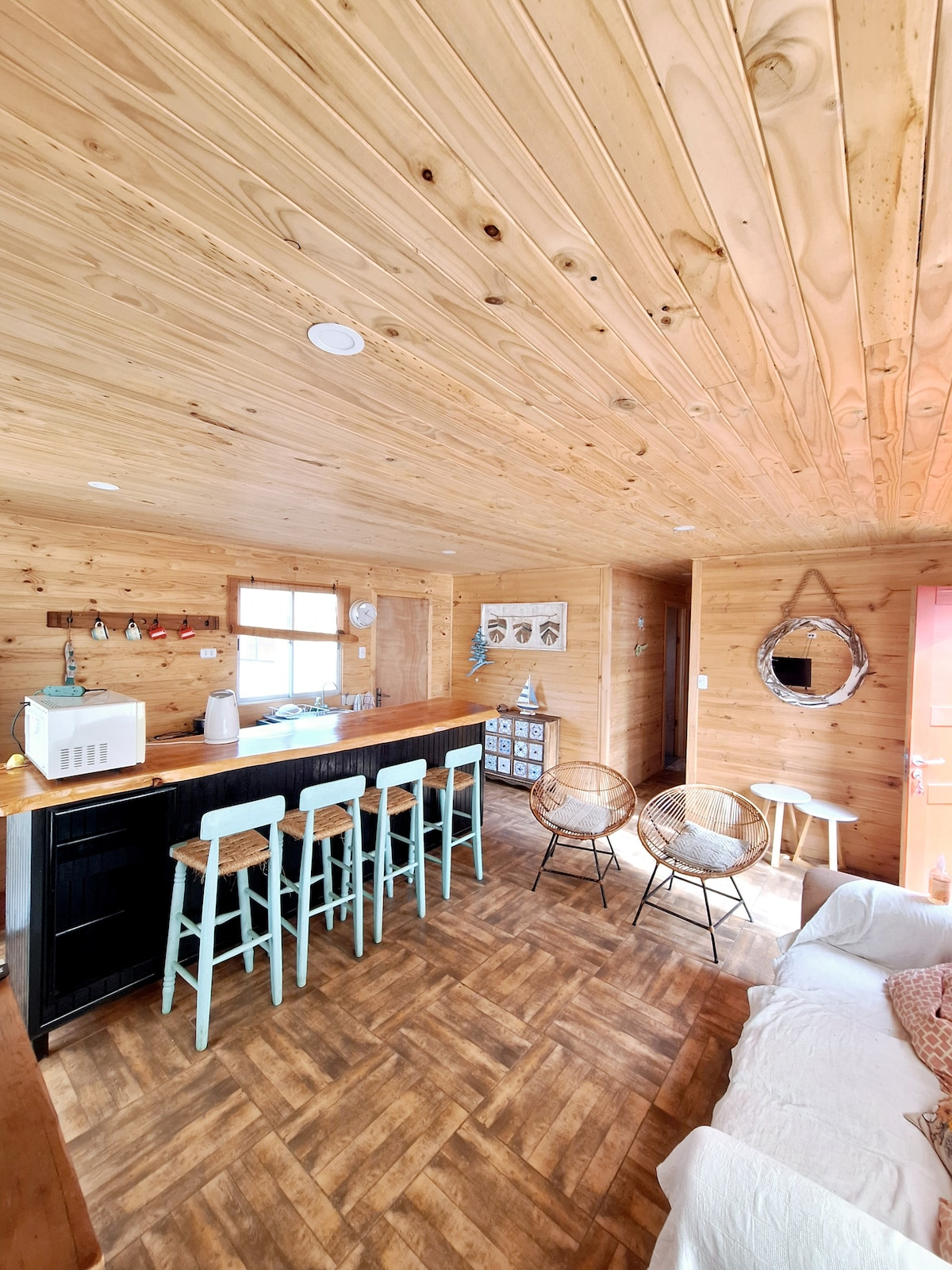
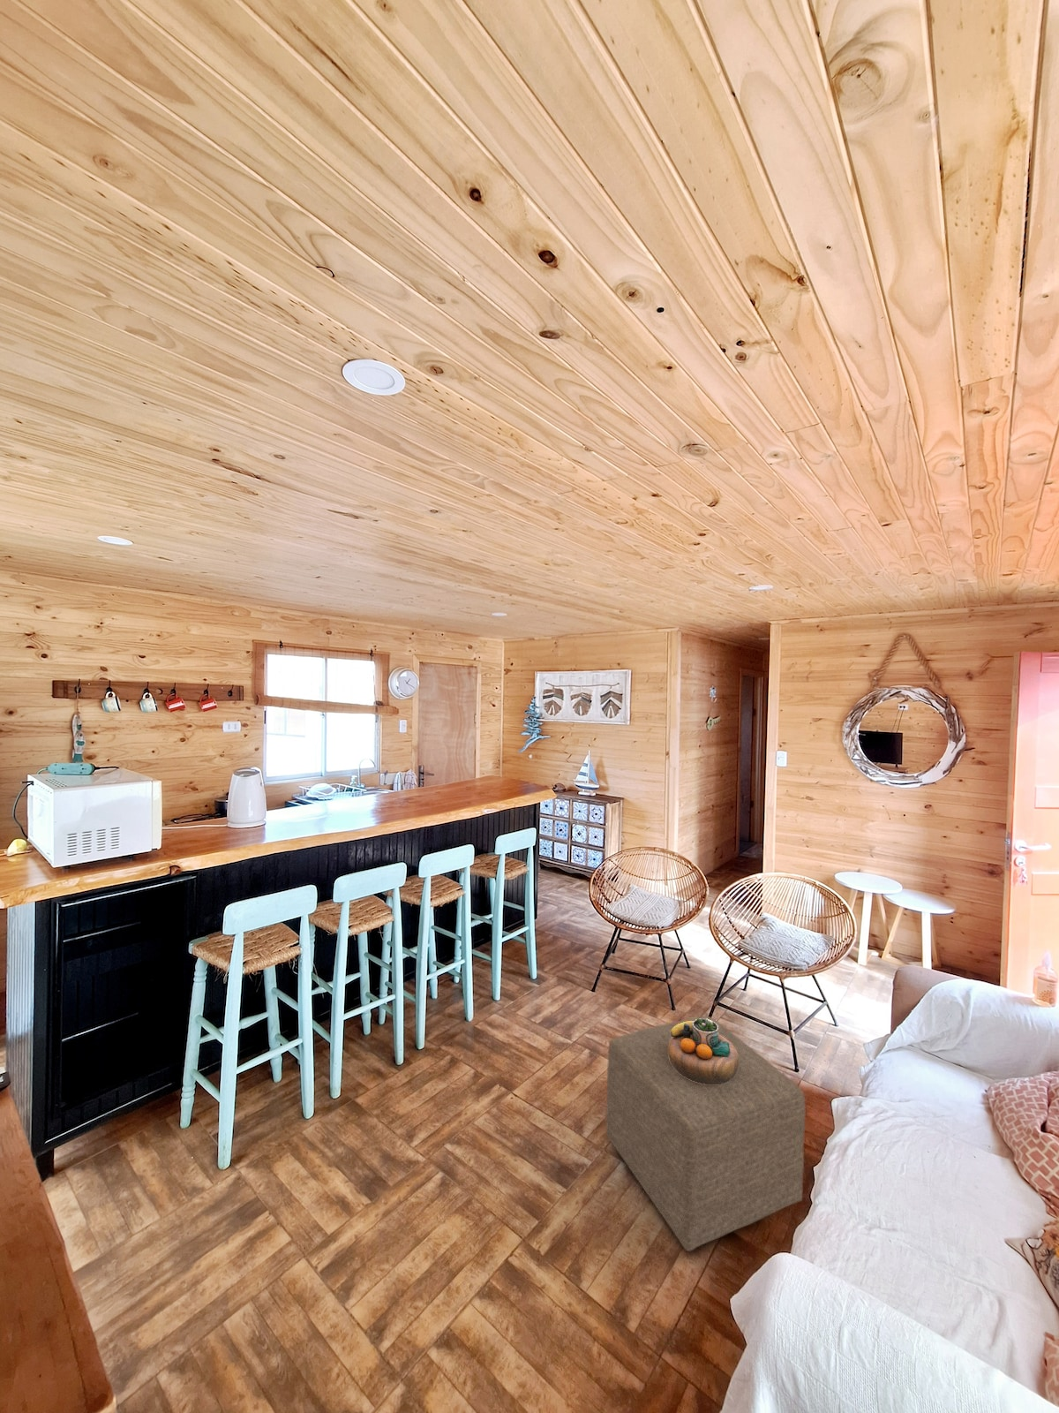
+ decorative bowl [669,1018,740,1085]
+ ottoman [605,1016,806,1253]
